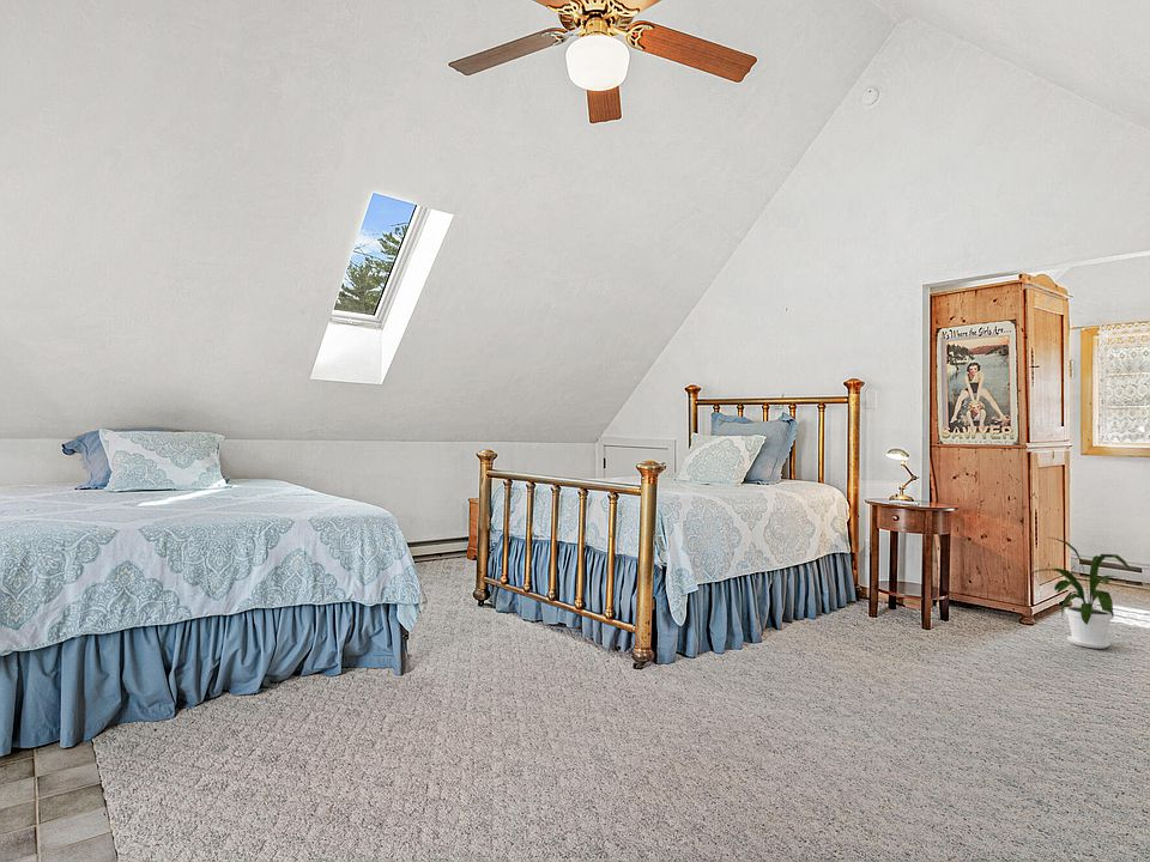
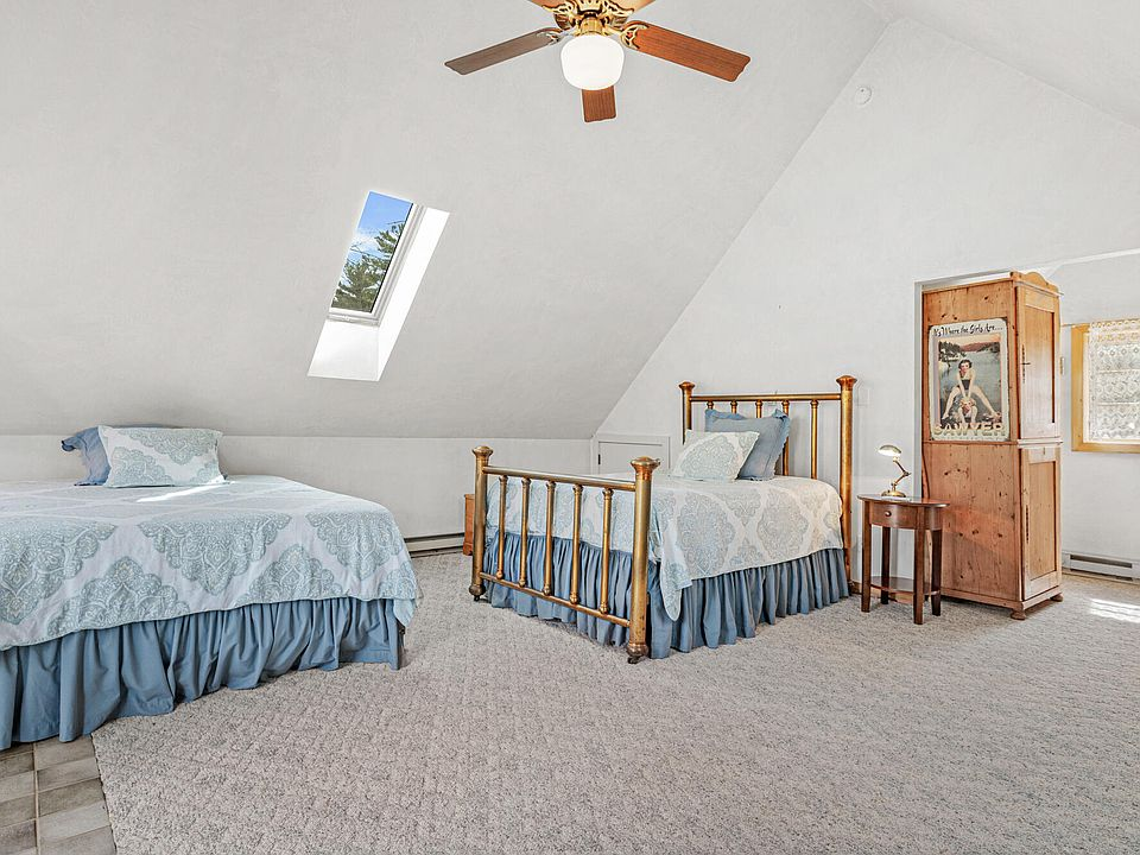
- house plant [1029,536,1132,650]
